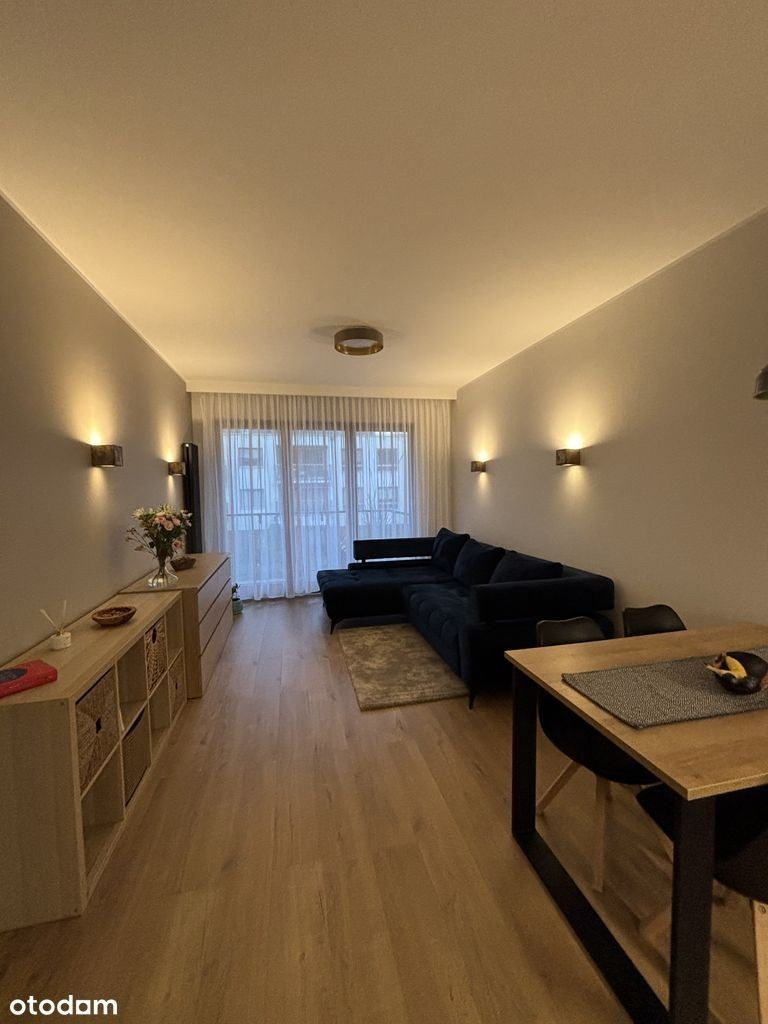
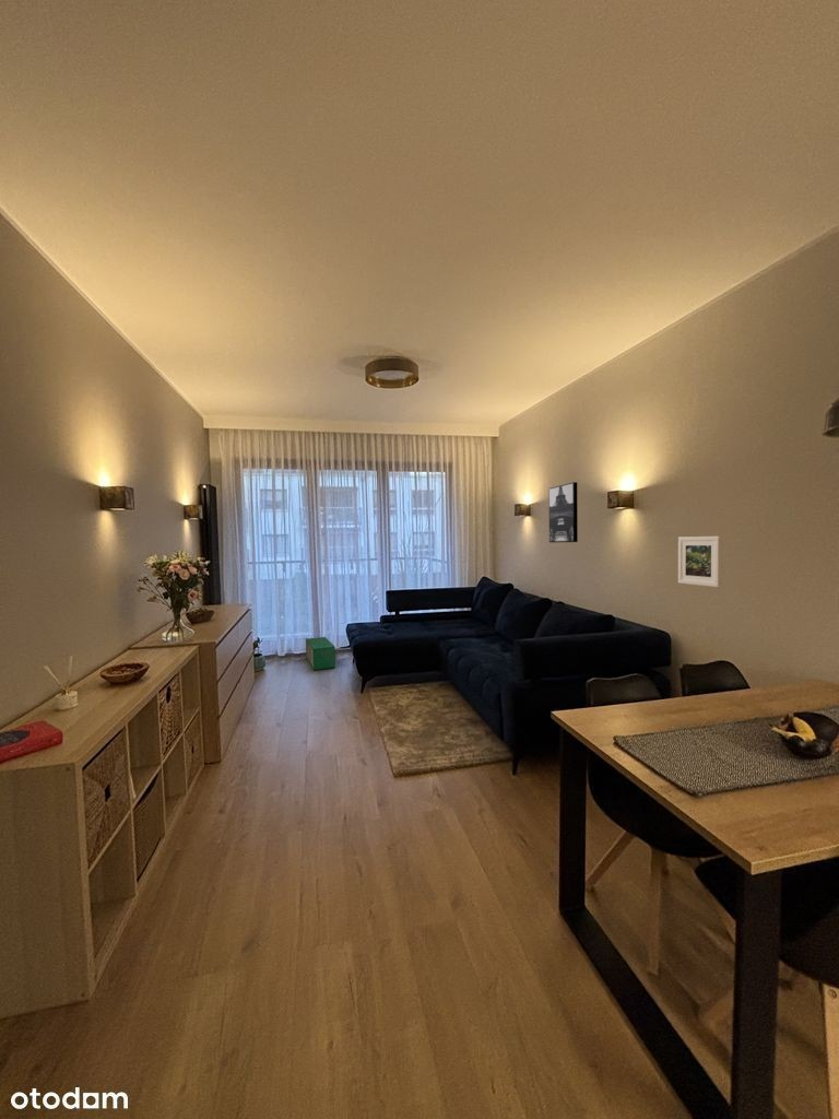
+ storage bin [305,636,336,671]
+ wall art [548,481,579,543]
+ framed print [677,535,722,588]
